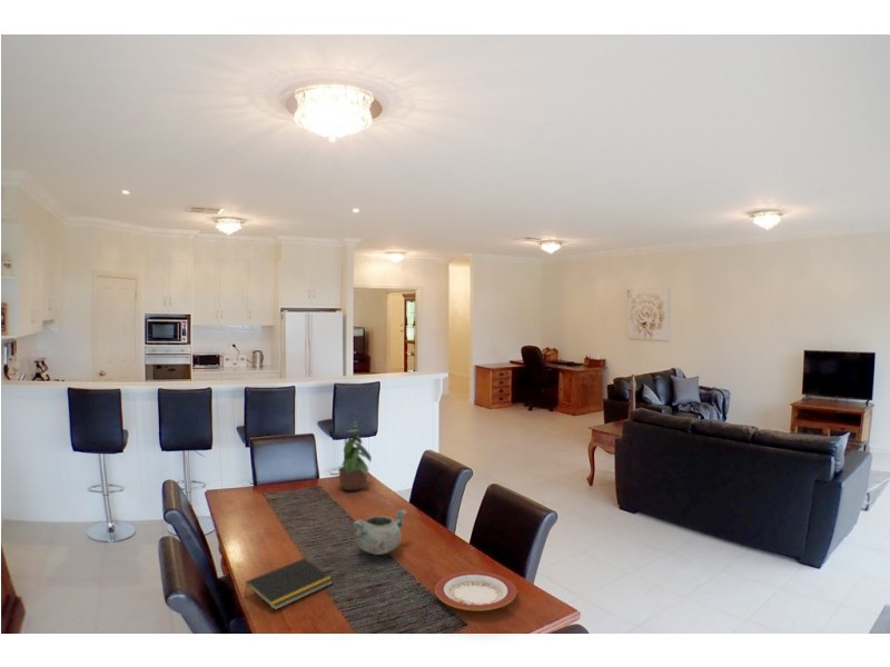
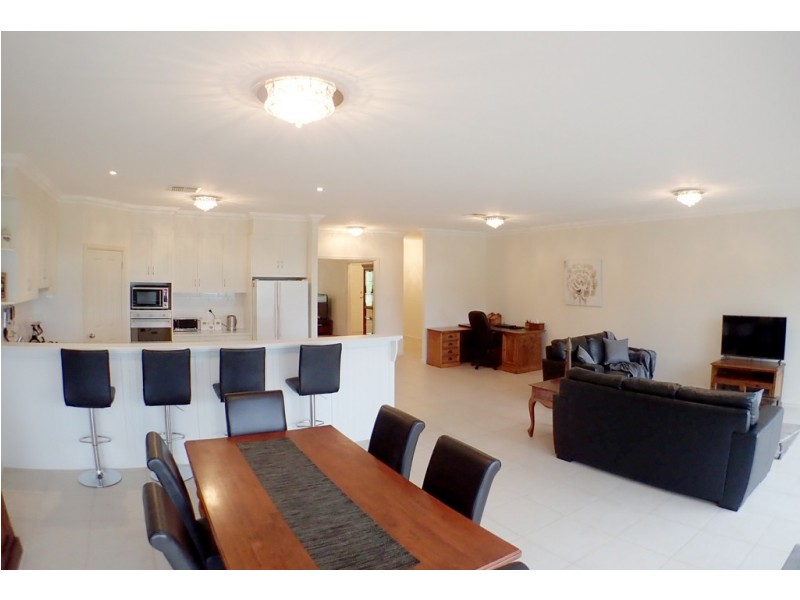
- decorative bowl [352,508,408,556]
- potted plant [337,420,373,491]
- notepad [244,557,335,611]
- plate [434,570,517,611]
